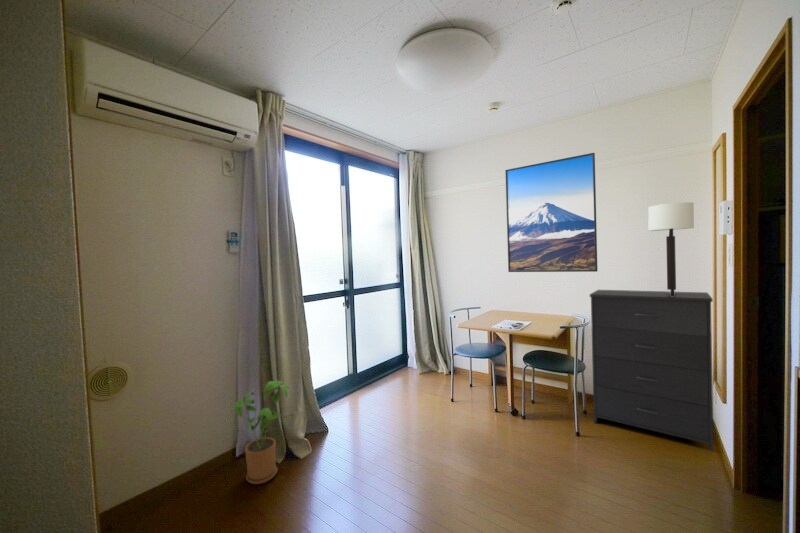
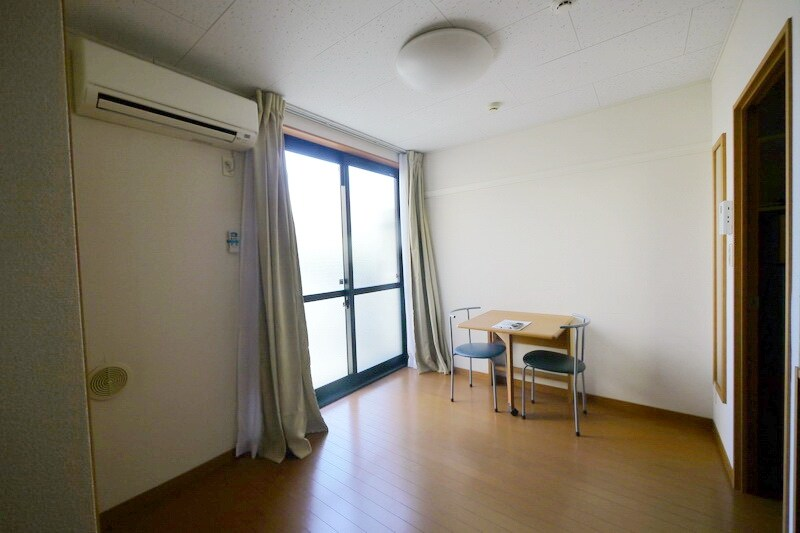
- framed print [504,152,599,273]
- house plant [234,379,292,485]
- dresser [589,289,714,453]
- wall sconce [647,201,695,296]
